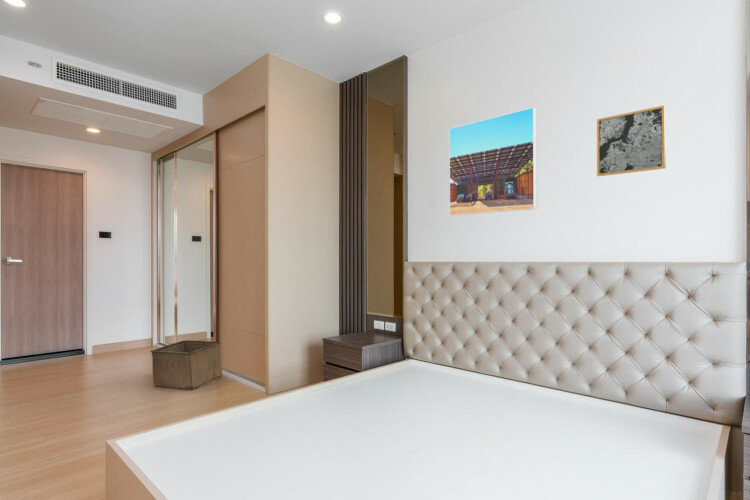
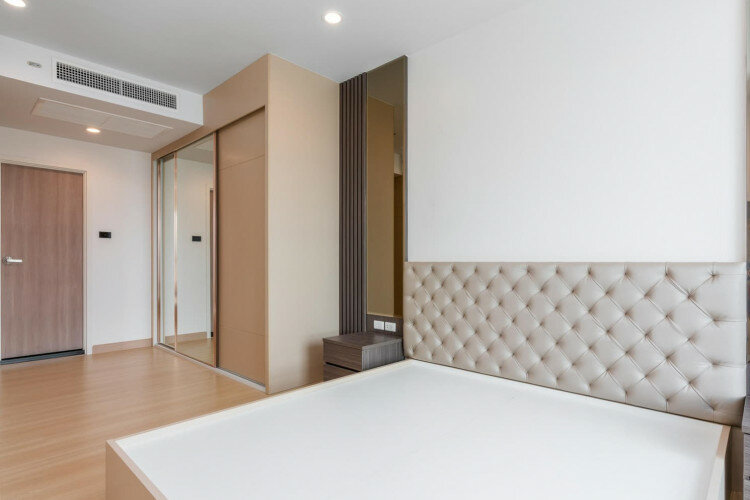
- storage bin [150,339,223,391]
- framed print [448,106,537,217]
- wall art [596,104,667,177]
